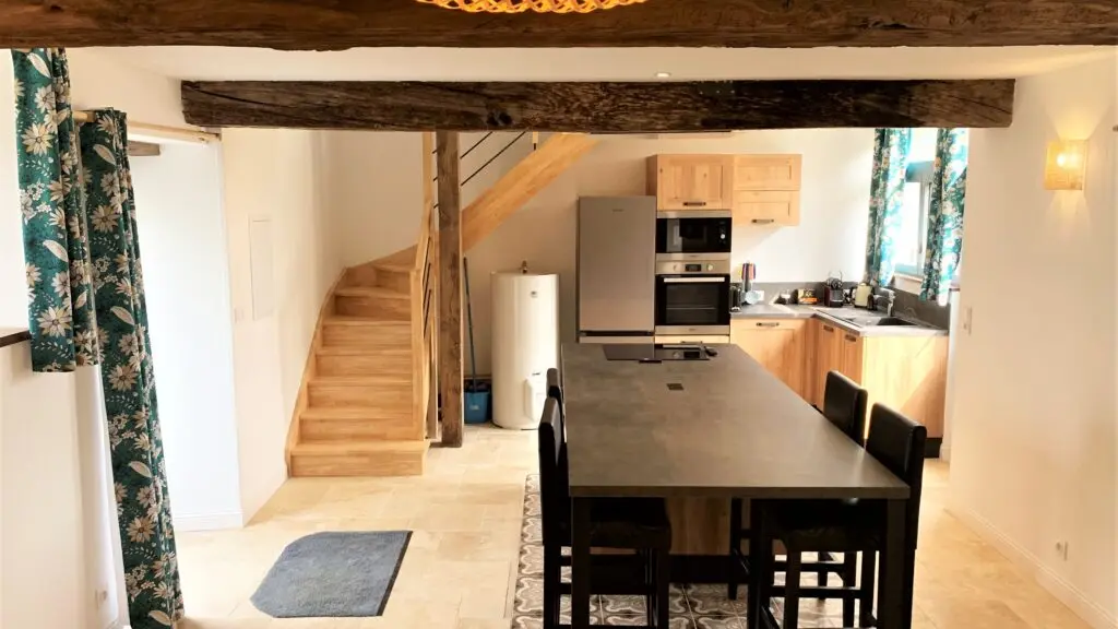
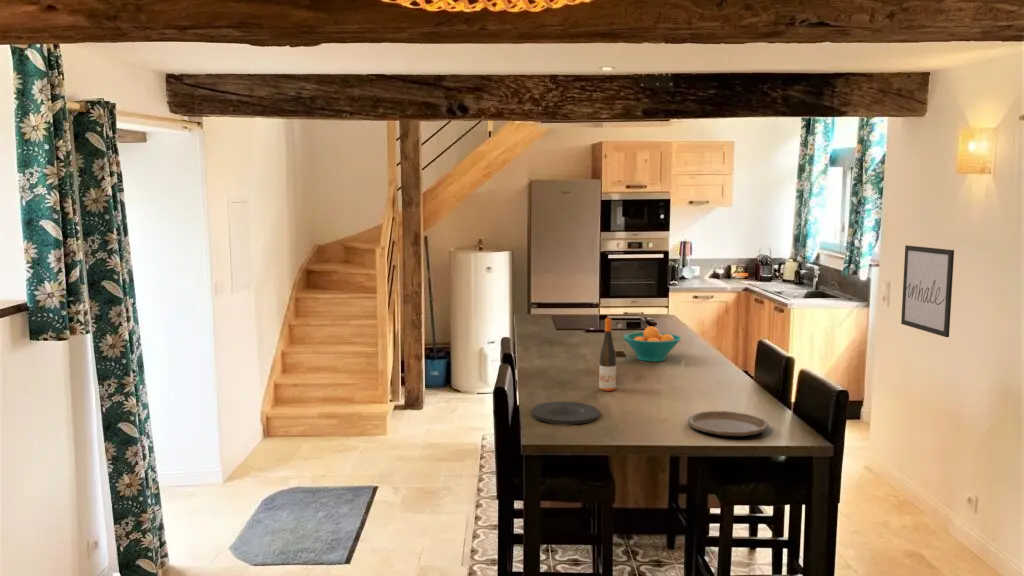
+ wall art [900,244,955,338]
+ plate [687,410,769,437]
+ fruit bowl [622,325,682,363]
+ wine bottle [598,317,617,392]
+ plate [531,400,601,425]
